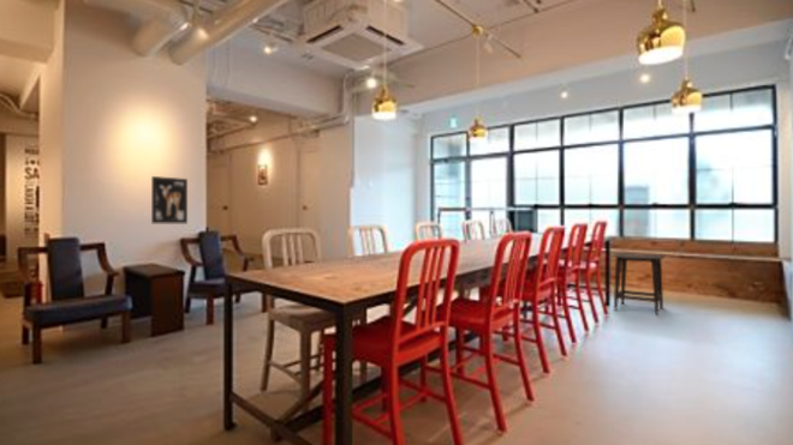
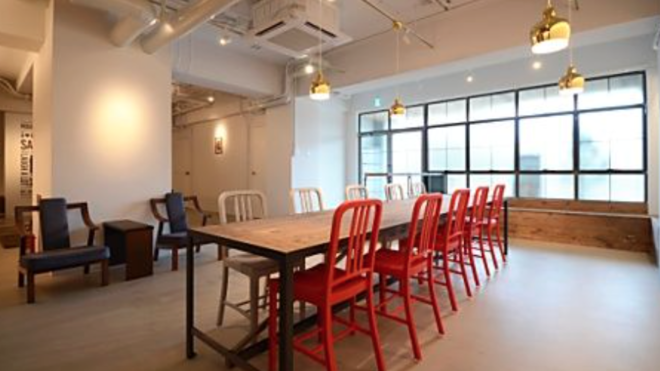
- side table [609,252,667,315]
- wall art [150,175,189,224]
